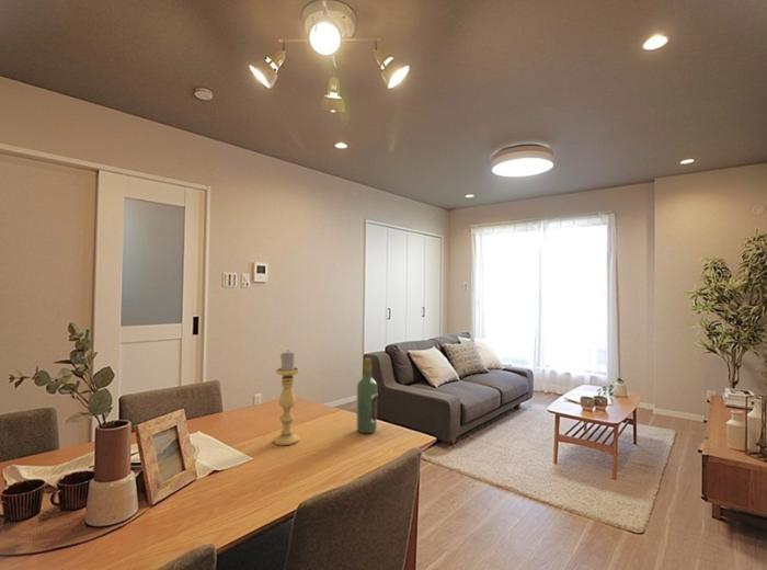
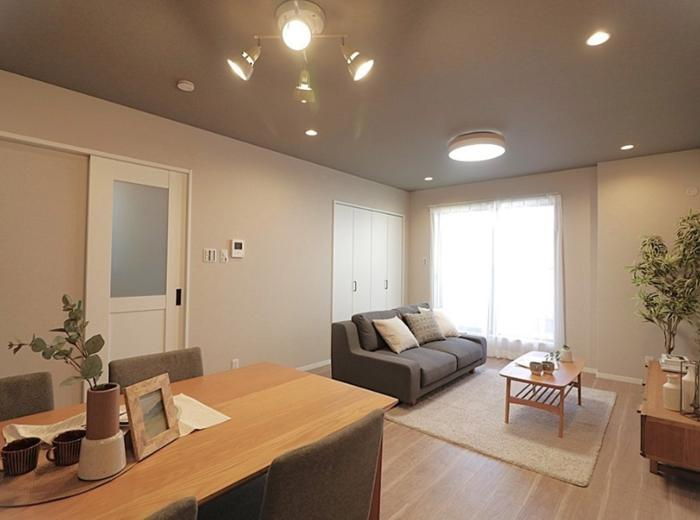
- wine bottle [356,357,378,434]
- candle holder [273,350,301,446]
